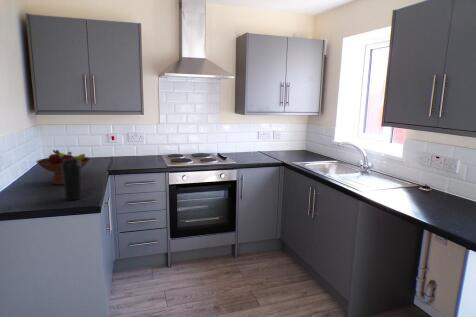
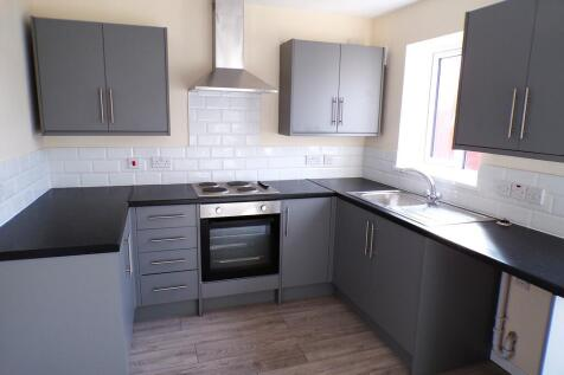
- water bottle [61,158,83,201]
- fruit bowl [35,149,91,186]
